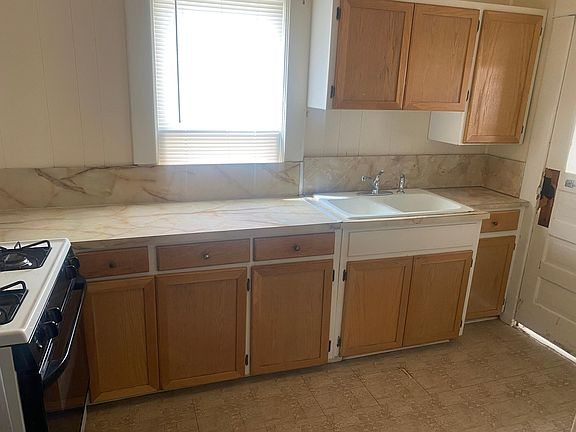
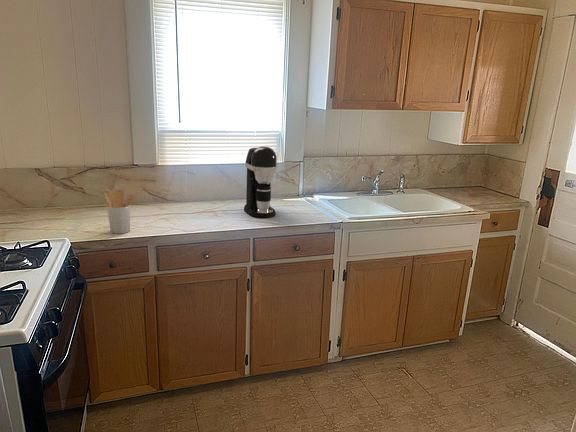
+ utensil holder [103,188,135,235]
+ coffee maker [243,146,278,219]
